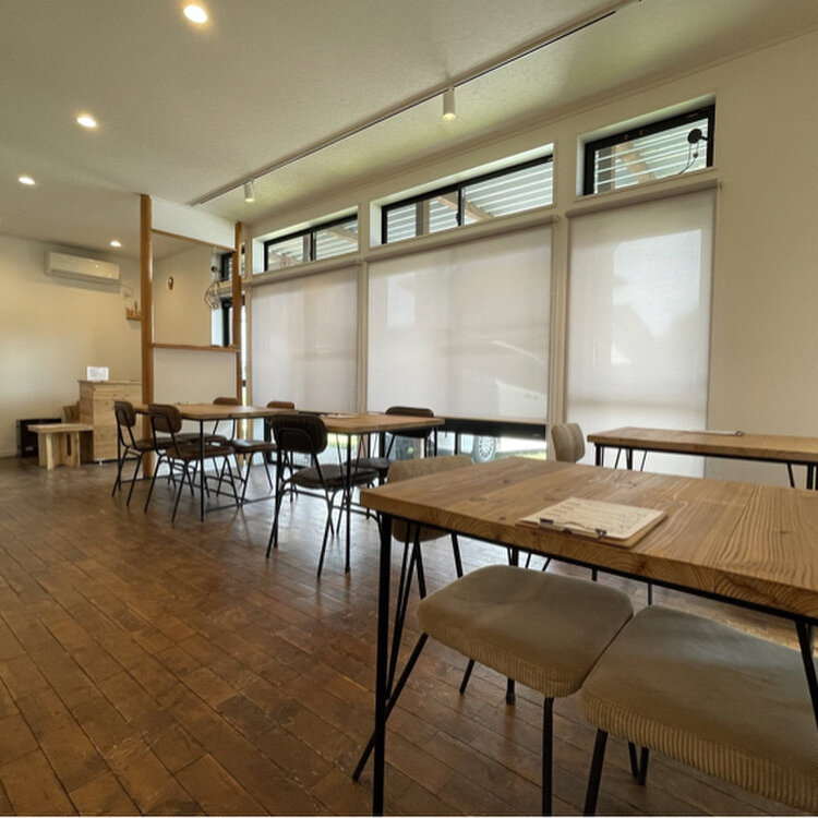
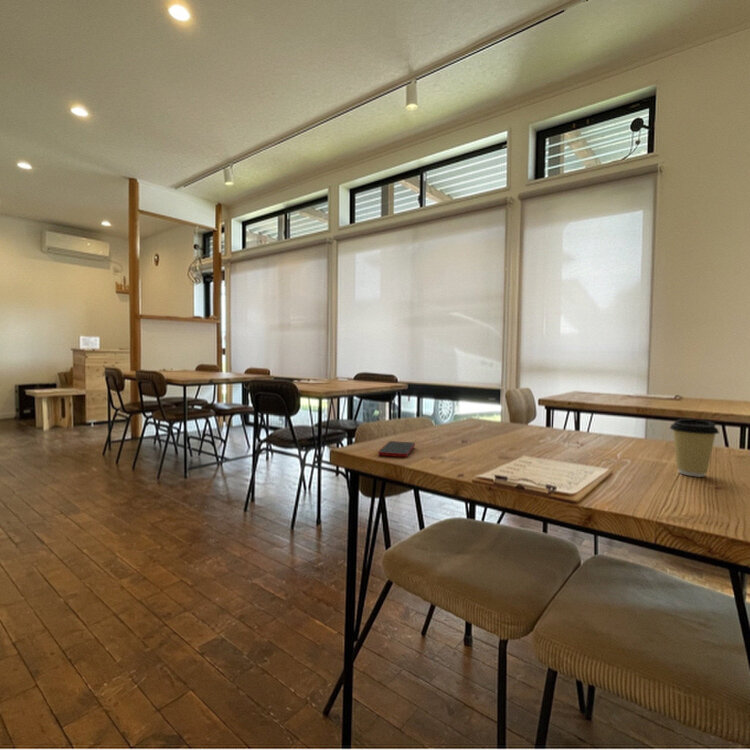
+ coffee cup [669,418,720,478]
+ cell phone [377,440,416,458]
